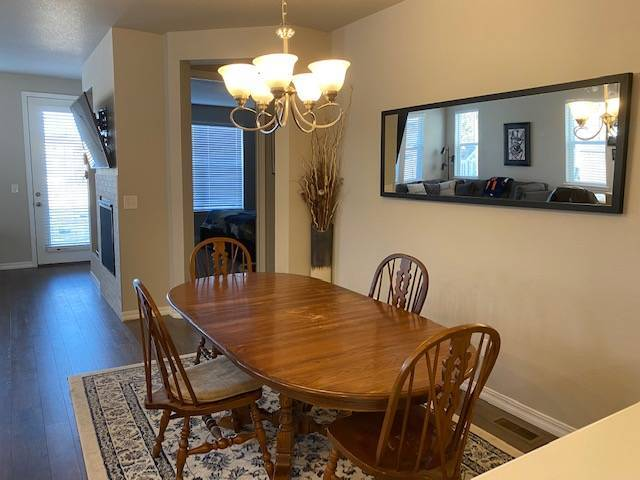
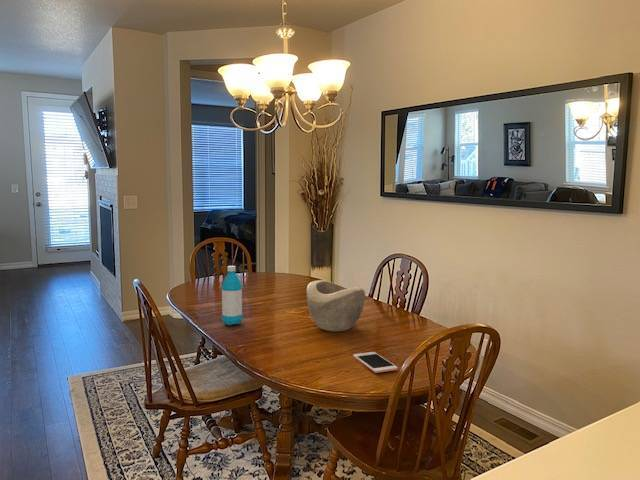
+ water bottle [221,265,243,326]
+ cell phone [352,351,399,374]
+ decorative bowl [306,279,366,332]
